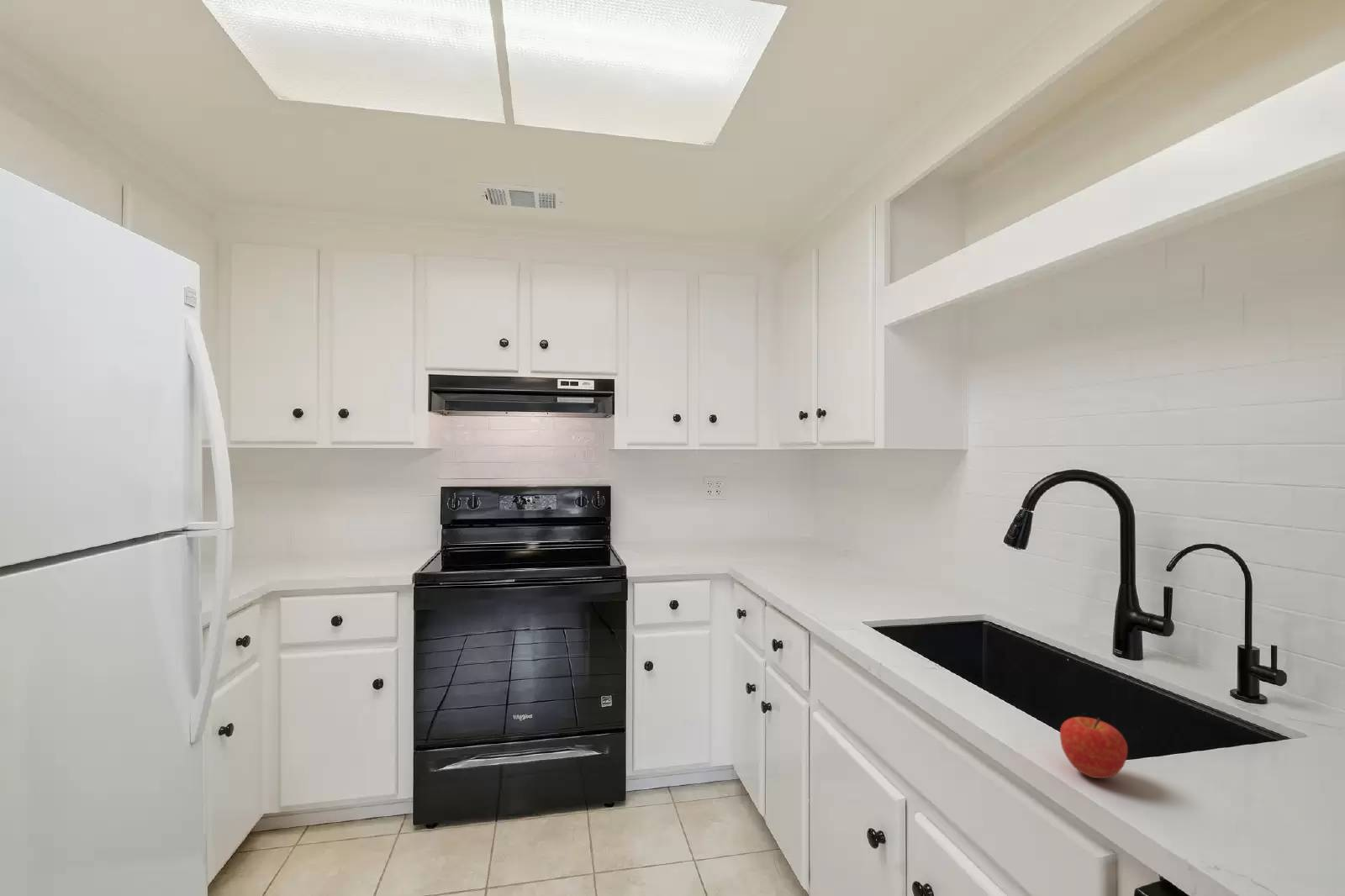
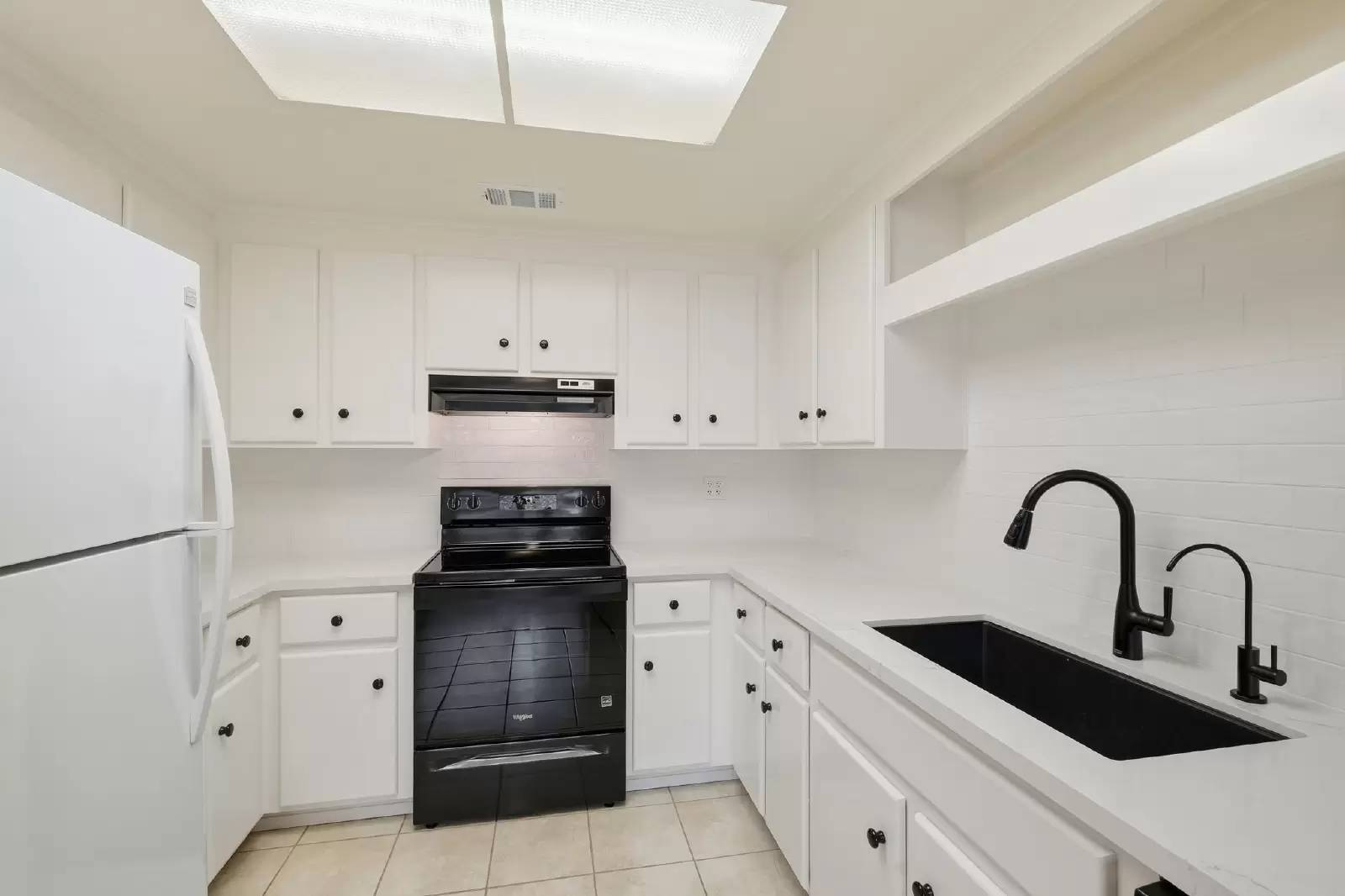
- fruit [1059,716,1128,779]
